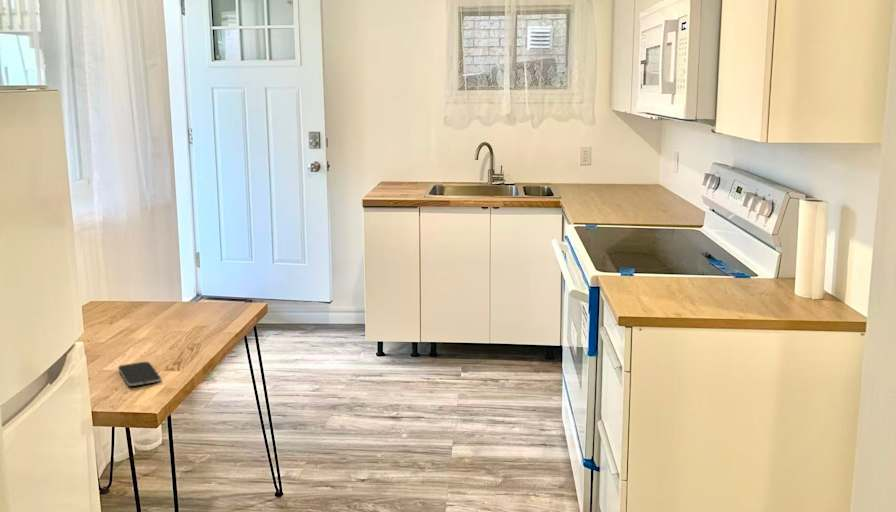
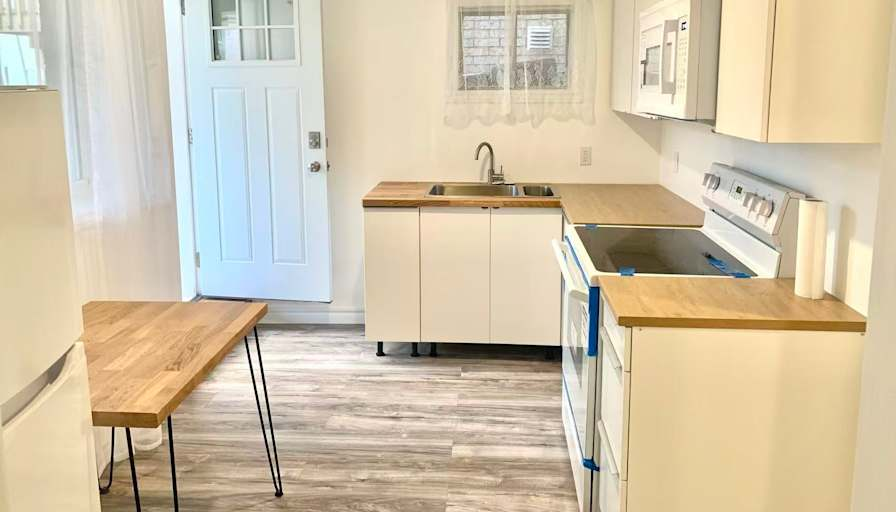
- smartphone [117,361,162,387]
